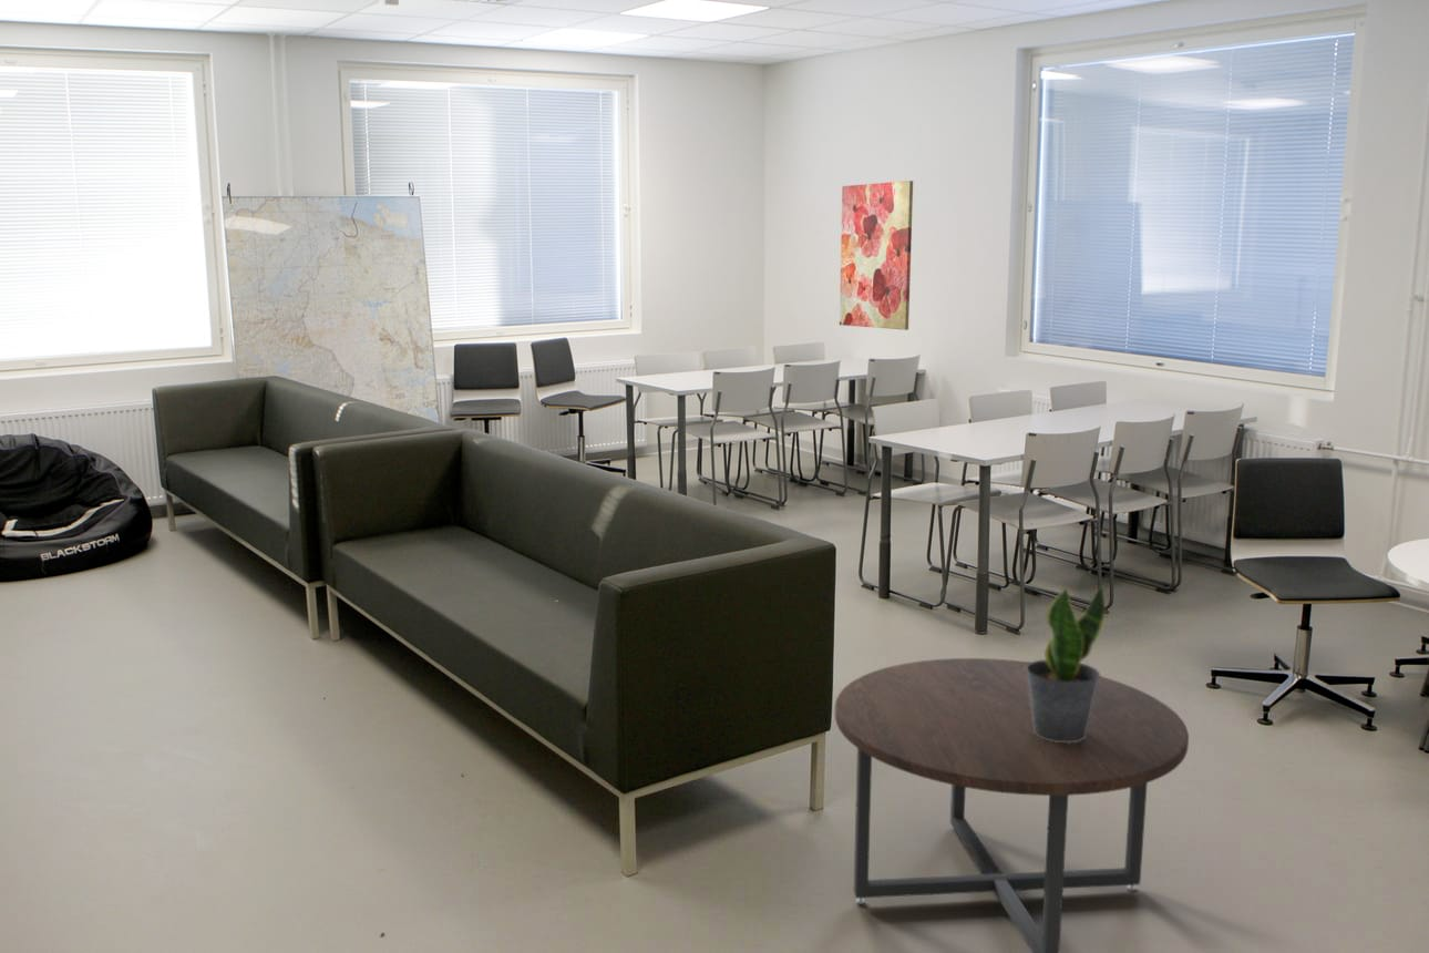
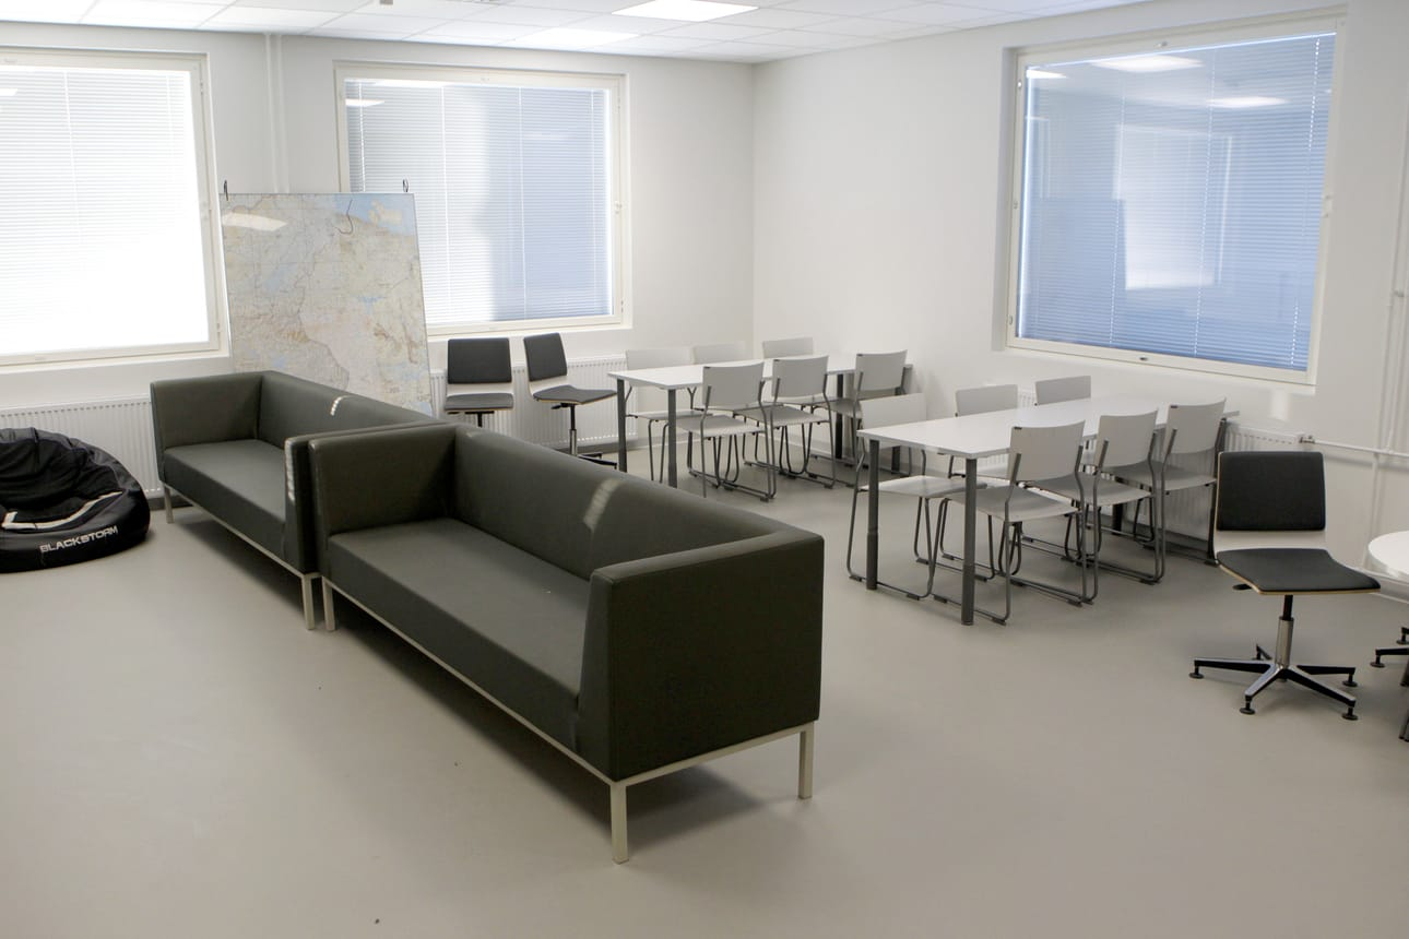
- potted plant [1026,585,1106,744]
- wall art [839,180,914,331]
- coffee table [834,657,1190,953]
